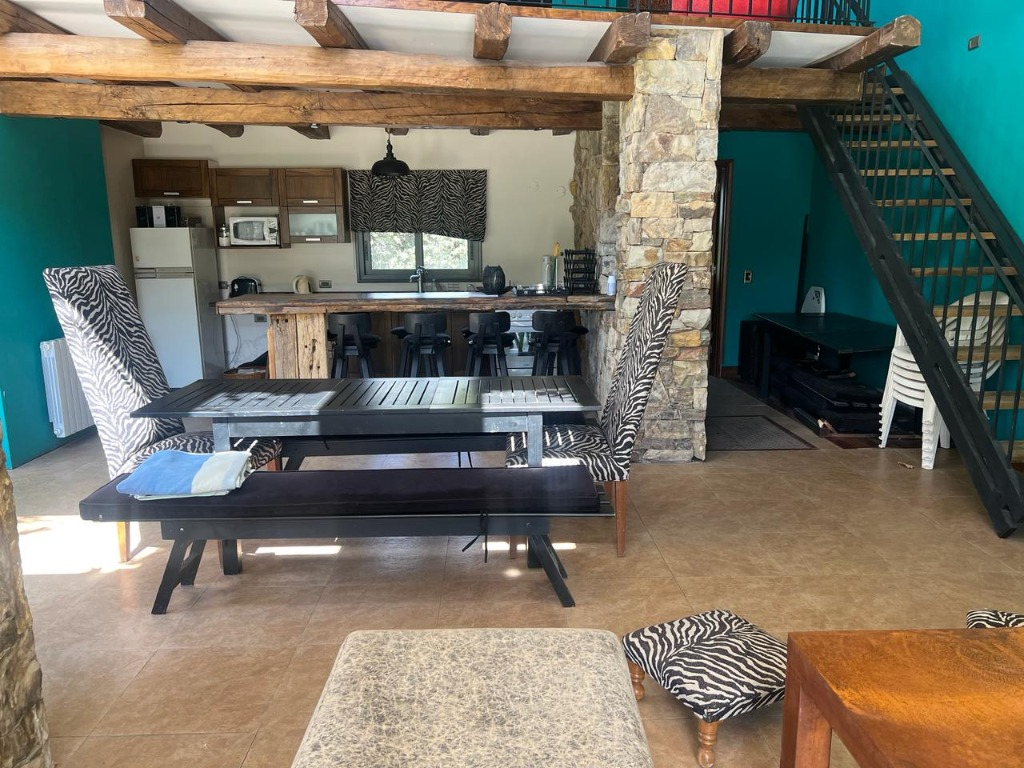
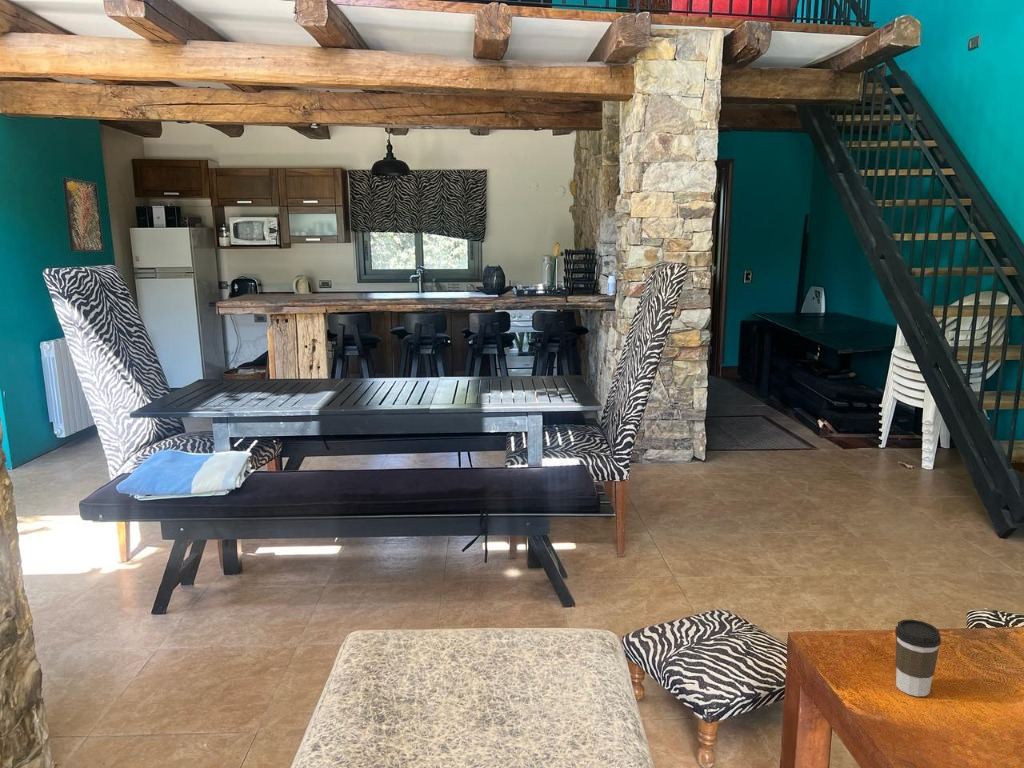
+ coffee cup [894,619,942,697]
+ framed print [62,176,105,253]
